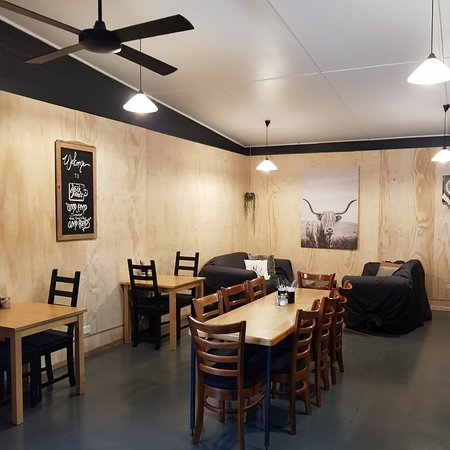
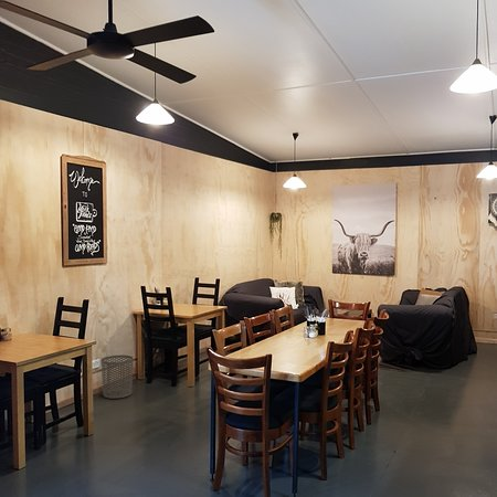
+ waste bin [101,355,135,400]
